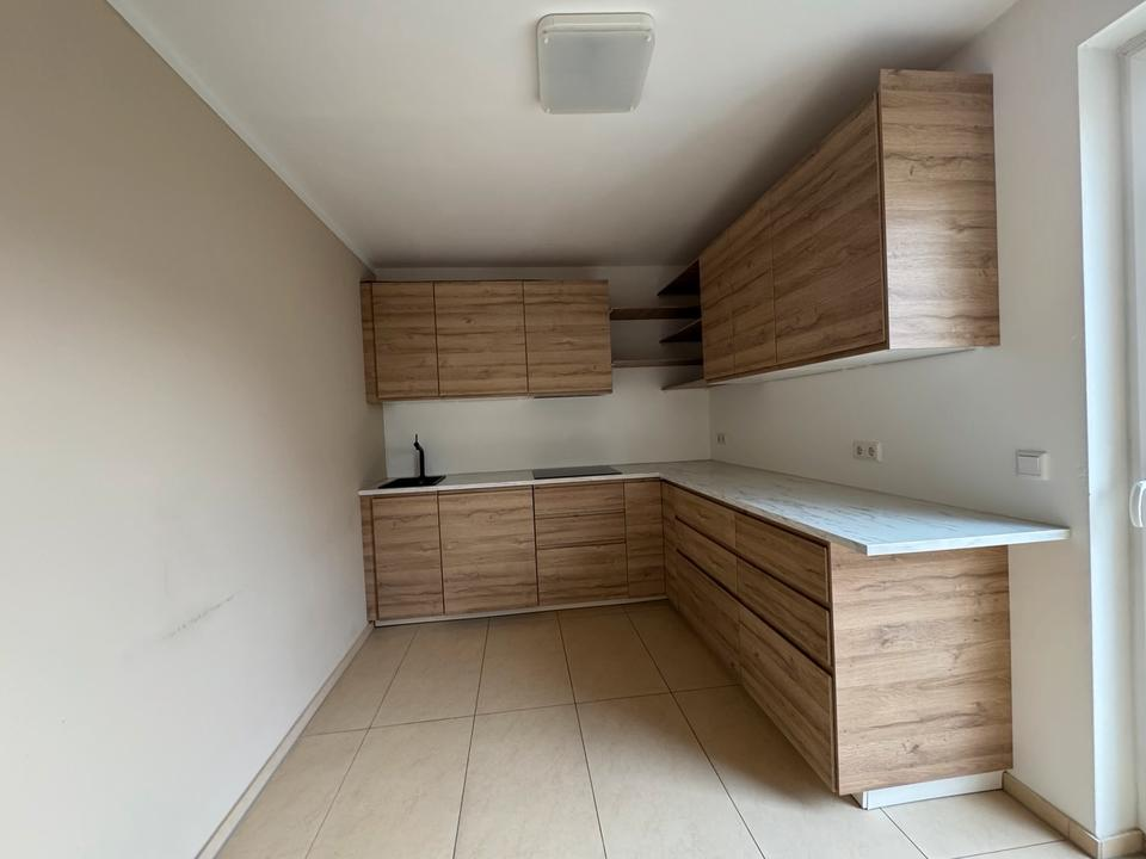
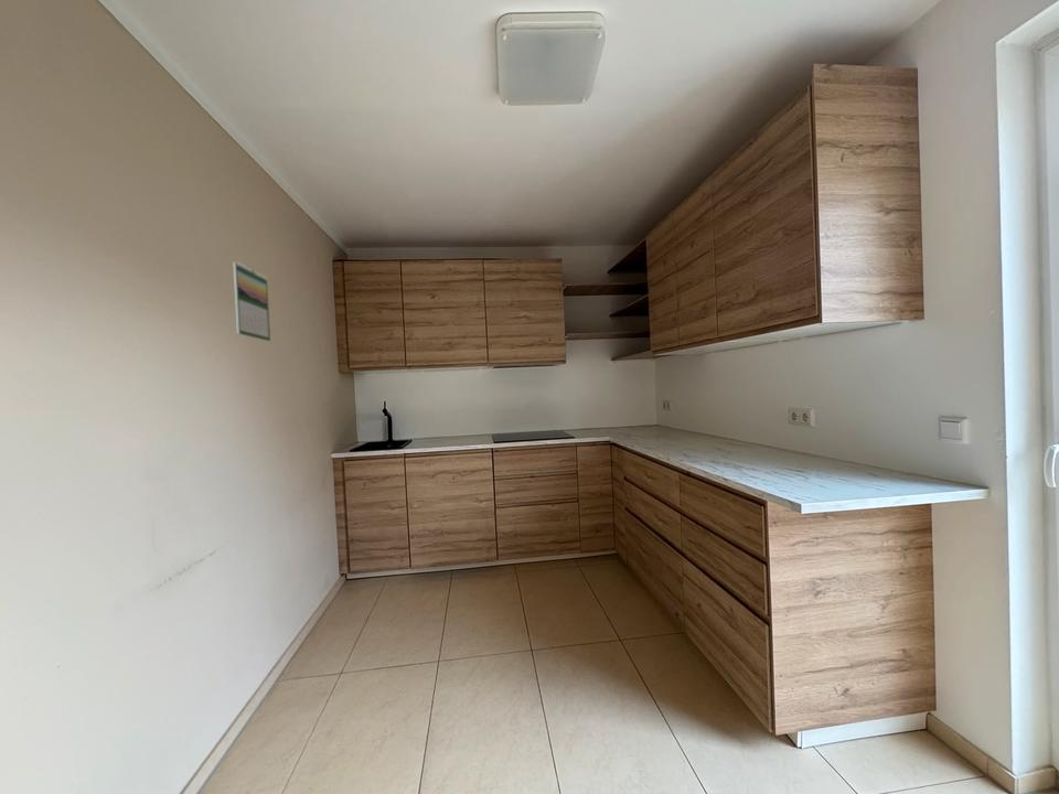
+ calendar [233,260,271,342]
